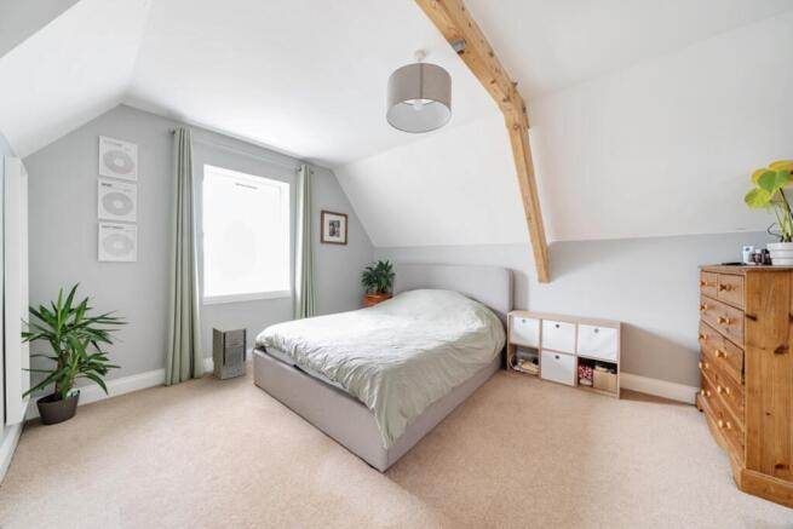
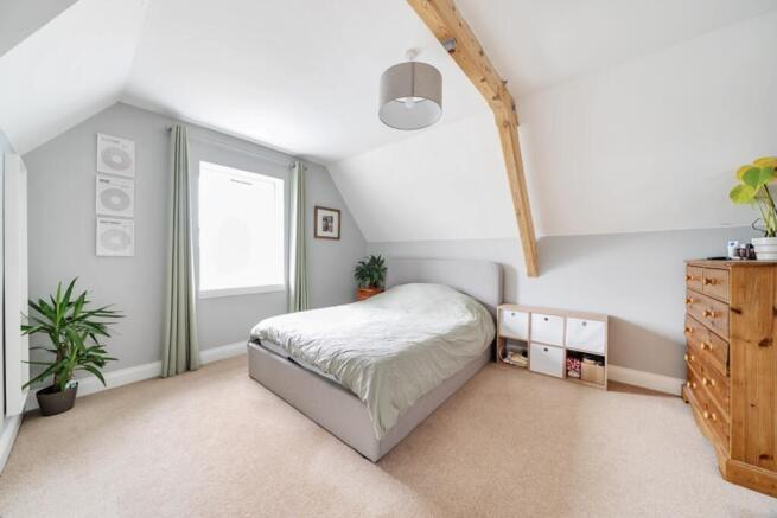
- air purifier [211,323,248,380]
